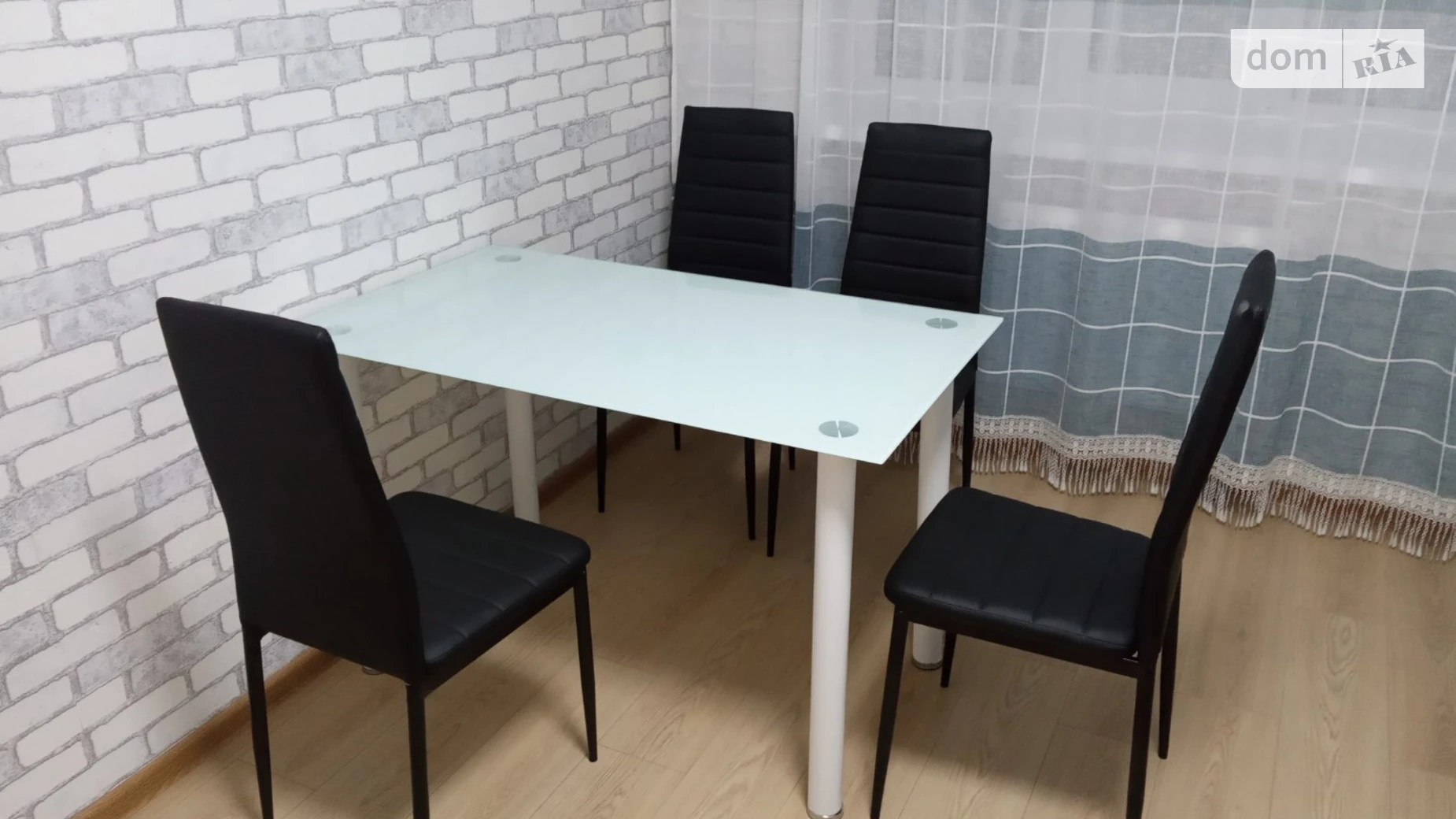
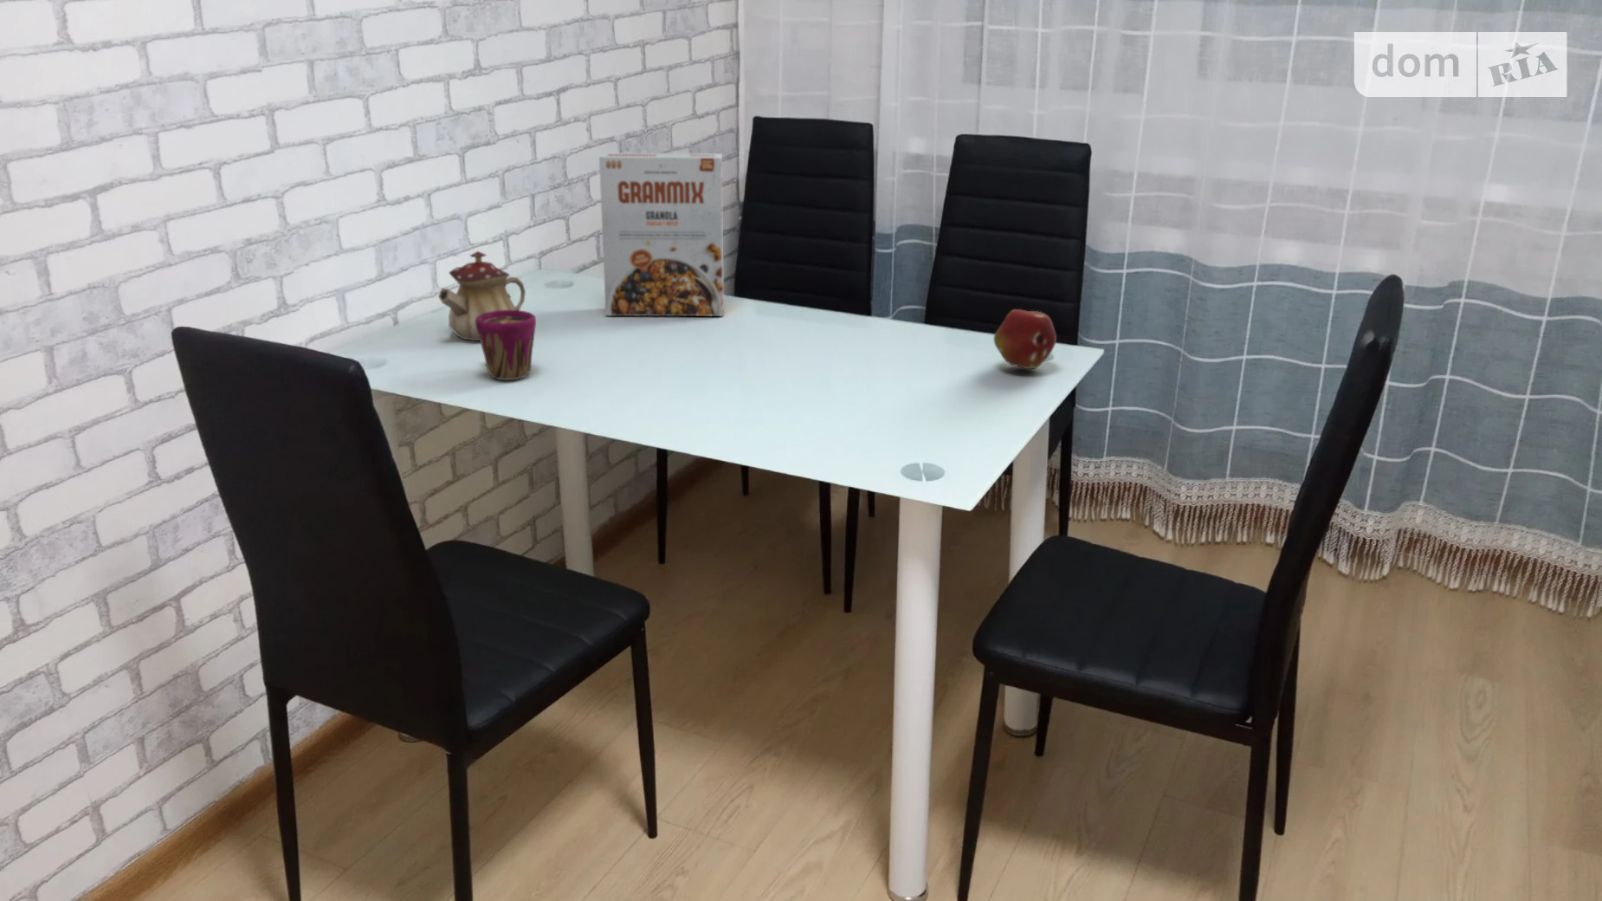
+ fruit [992,308,1057,370]
+ cup [475,309,537,382]
+ teapot [437,251,527,341]
+ cereal box [599,152,724,317]
